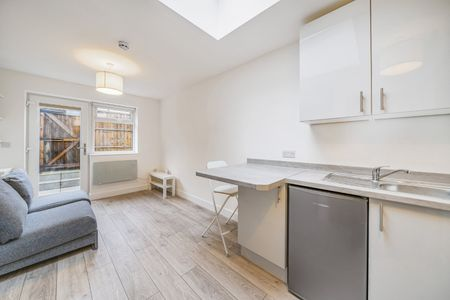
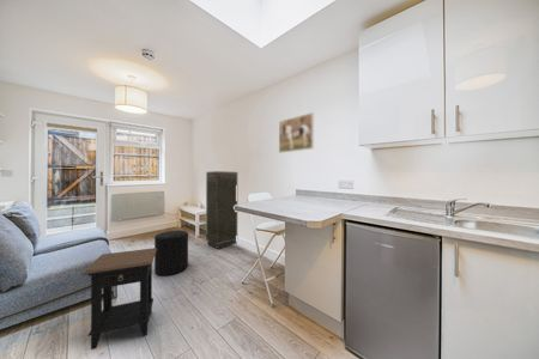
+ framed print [278,111,315,154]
+ stool [153,230,189,276]
+ side table [81,247,157,351]
+ storage cabinet [205,170,238,250]
